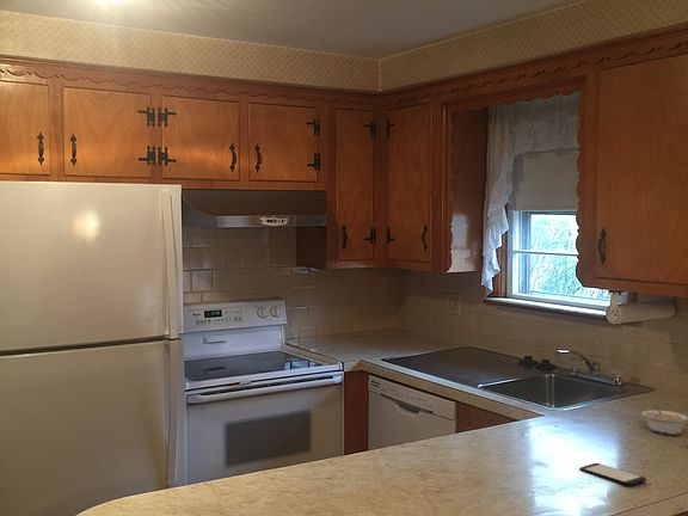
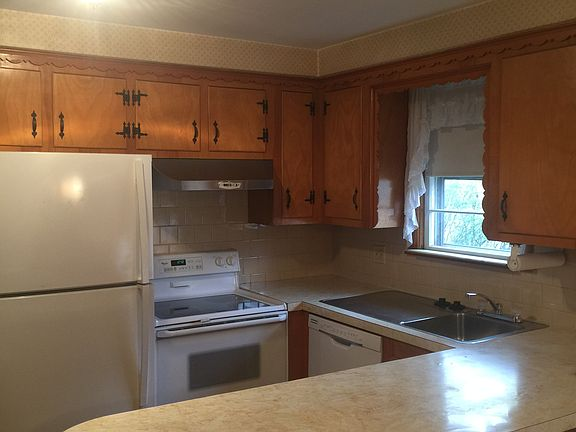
- legume [641,404,688,436]
- smartphone [578,462,647,487]
